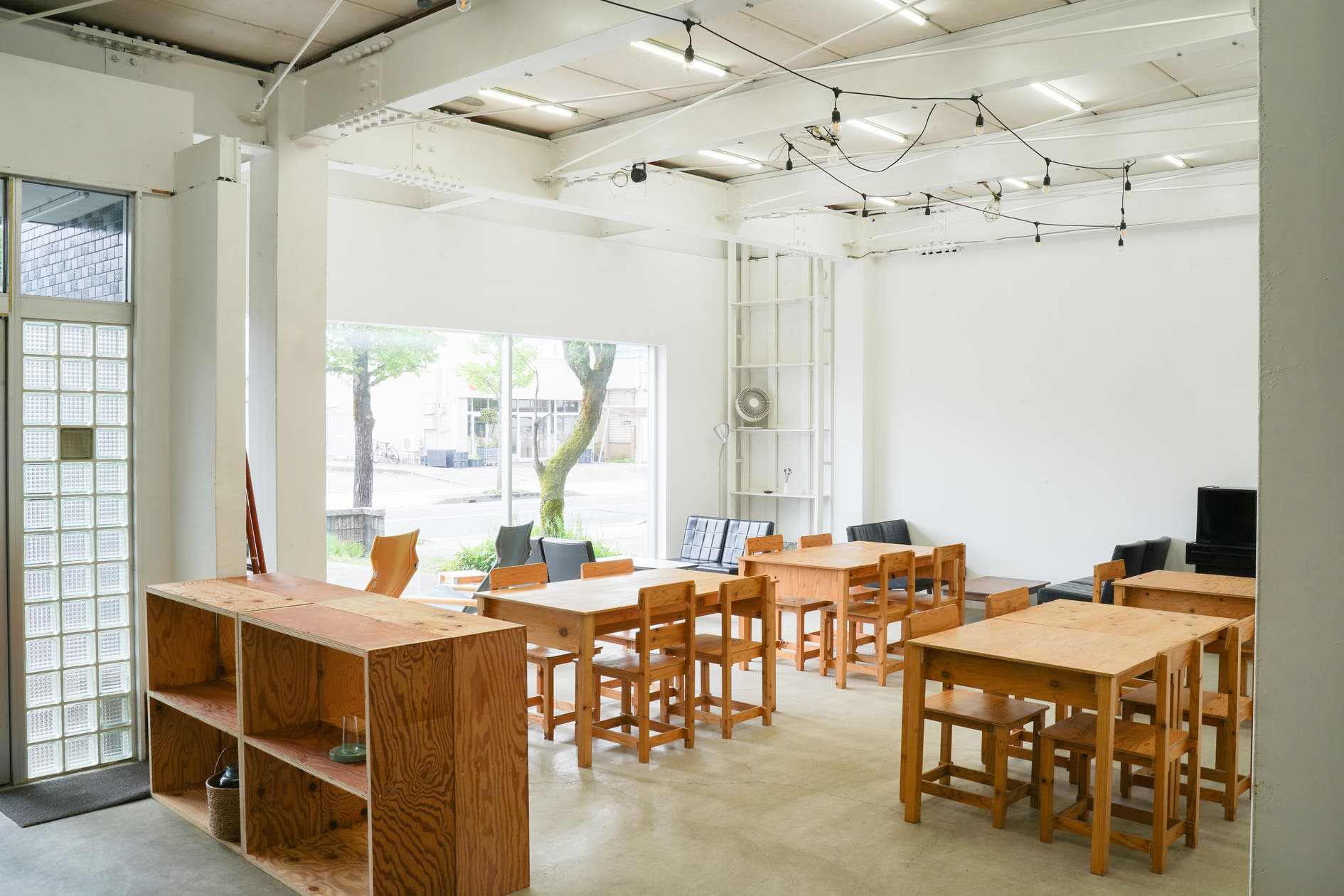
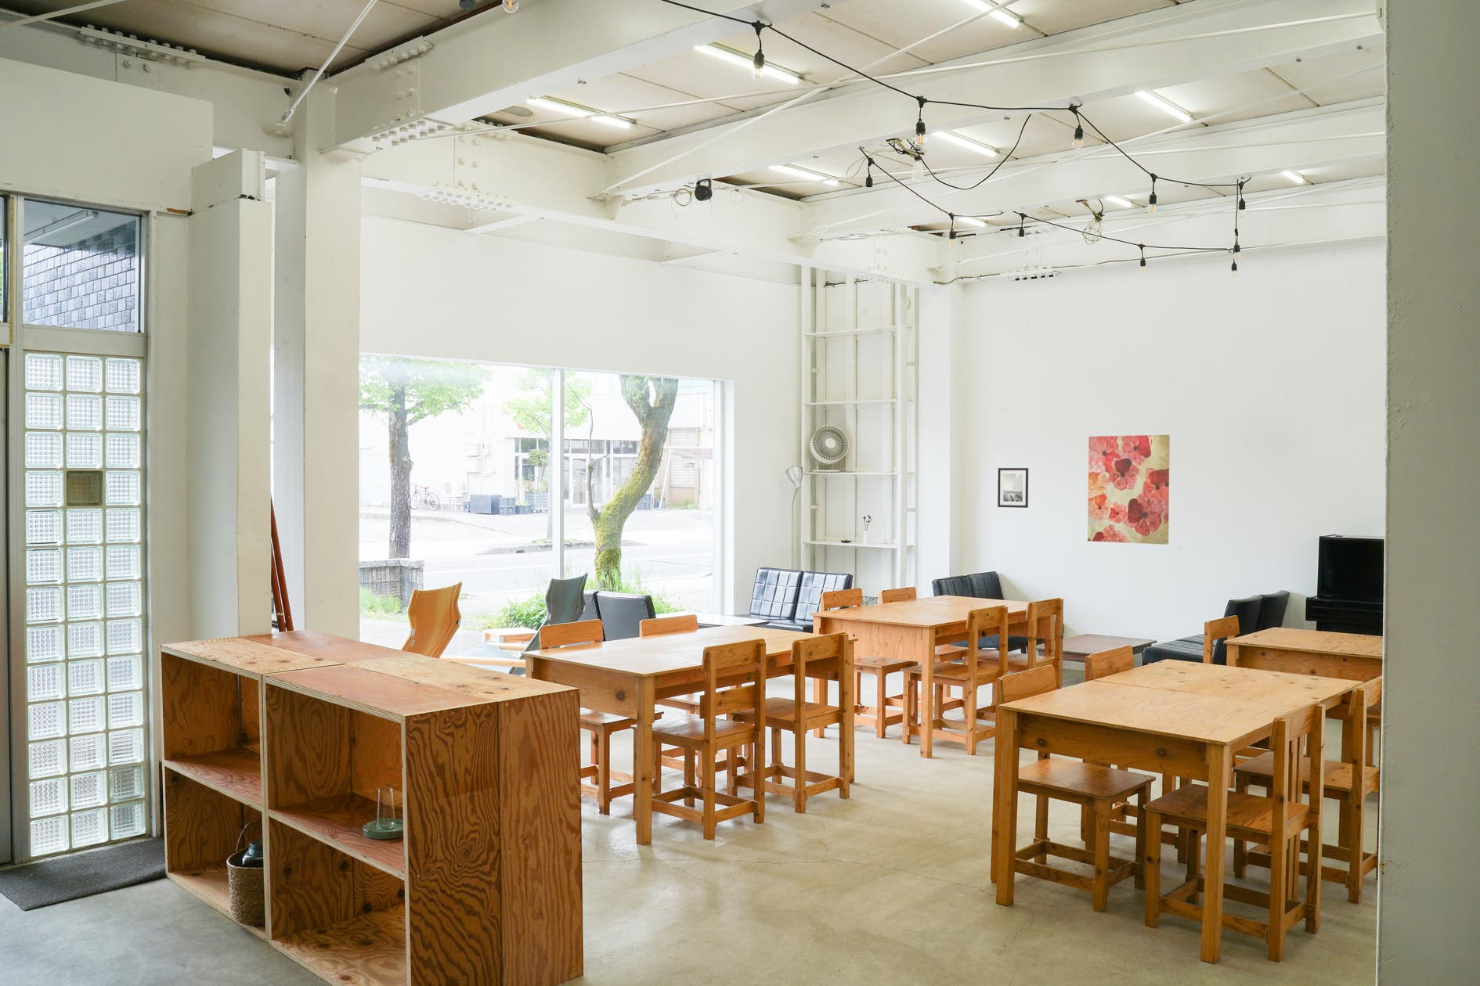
+ wall art [997,468,1029,508]
+ wall art [1087,435,1171,546]
